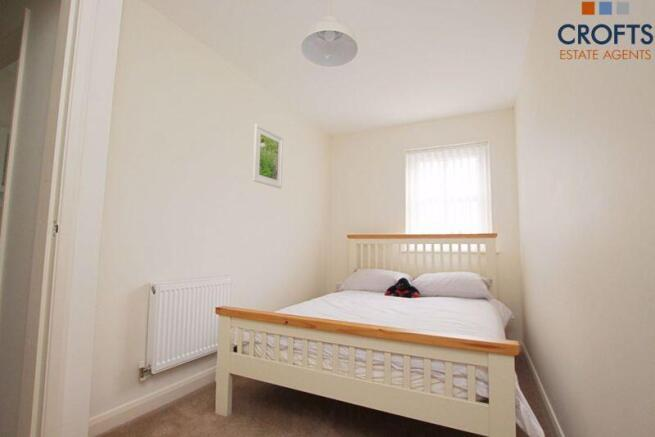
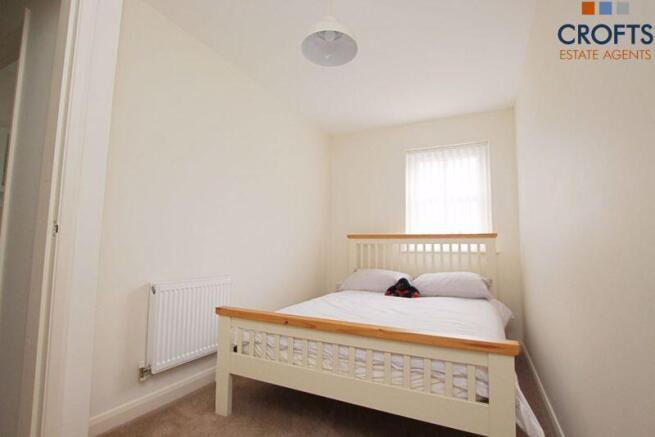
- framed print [251,123,284,189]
